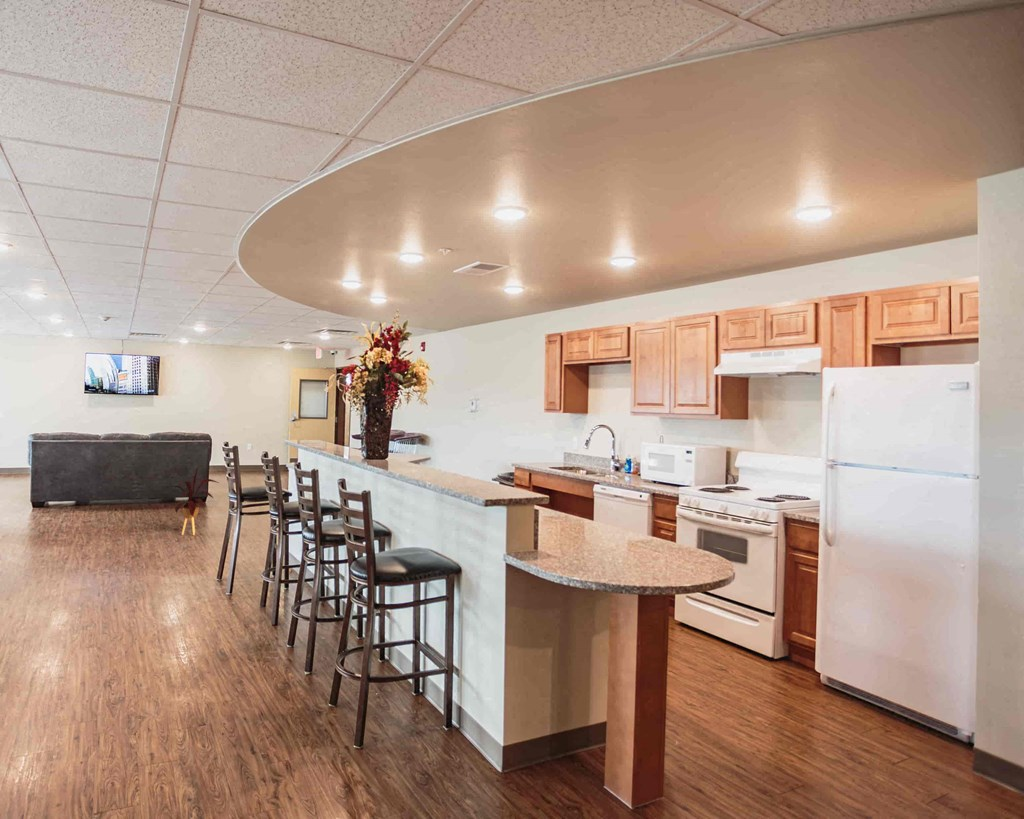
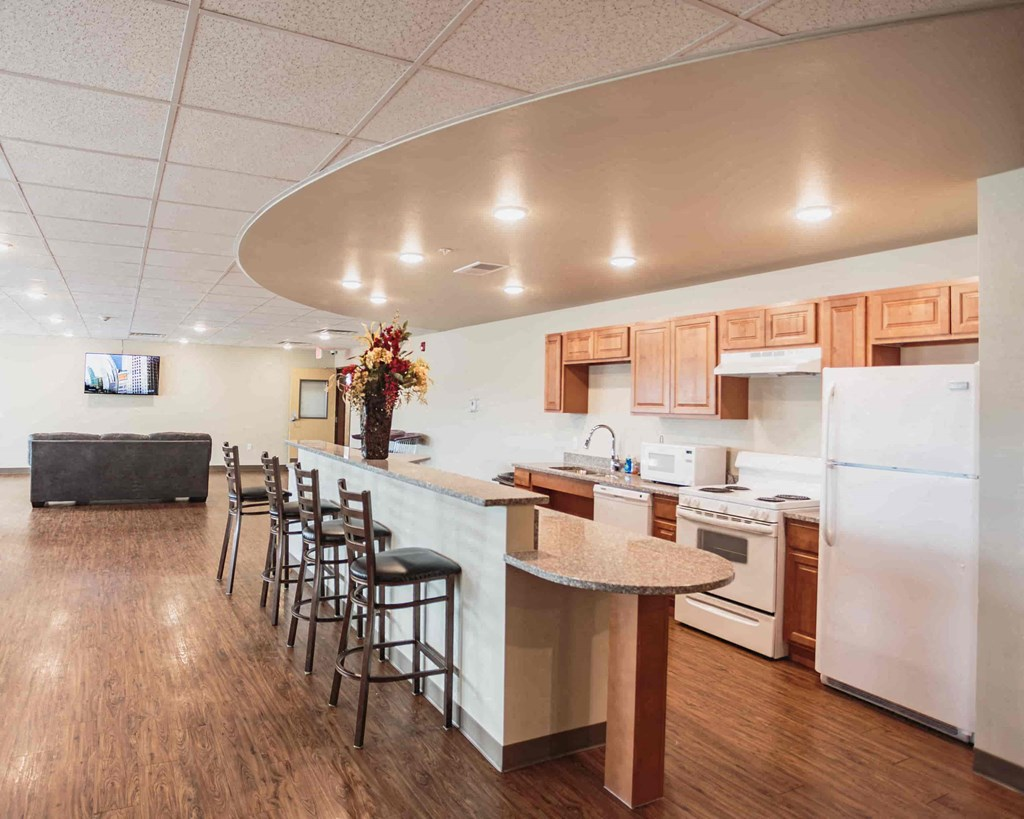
- house plant [168,465,220,536]
